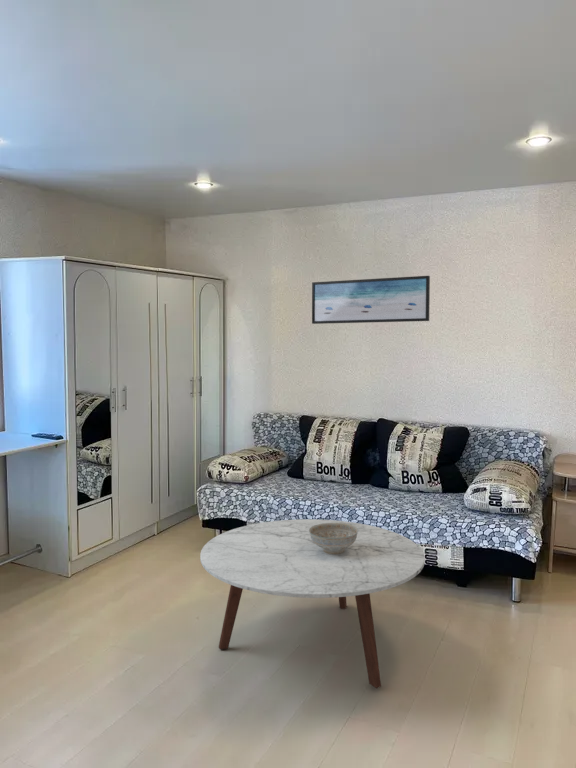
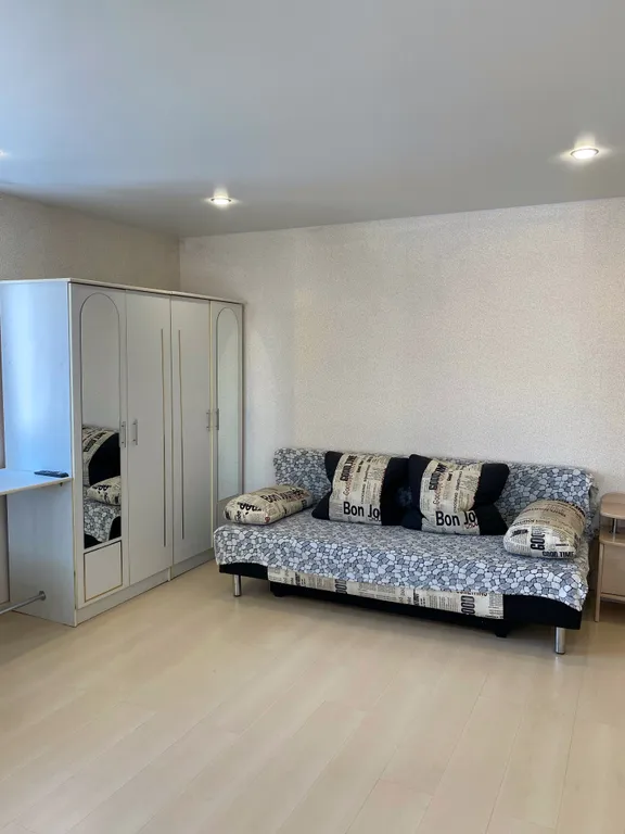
- decorative bowl [309,523,358,554]
- wall art [311,275,431,325]
- coffee table [199,518,426,689]
